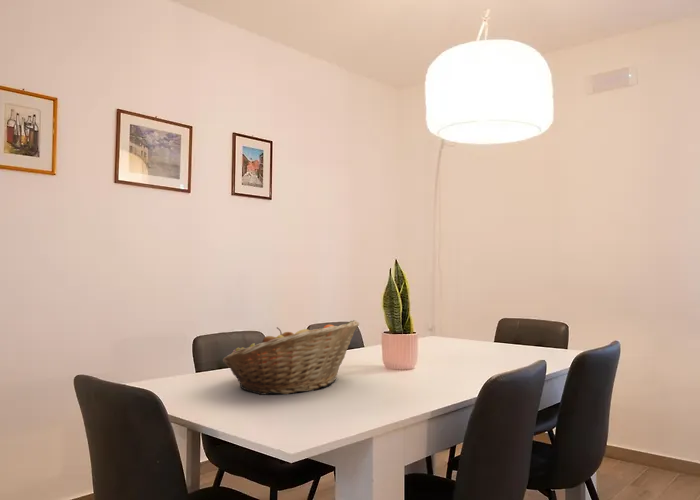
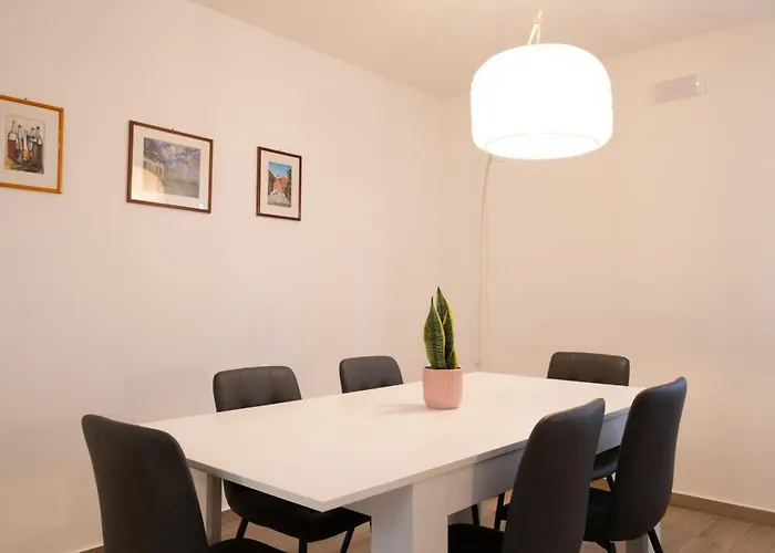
- fruit basket [222,319,360,396]
